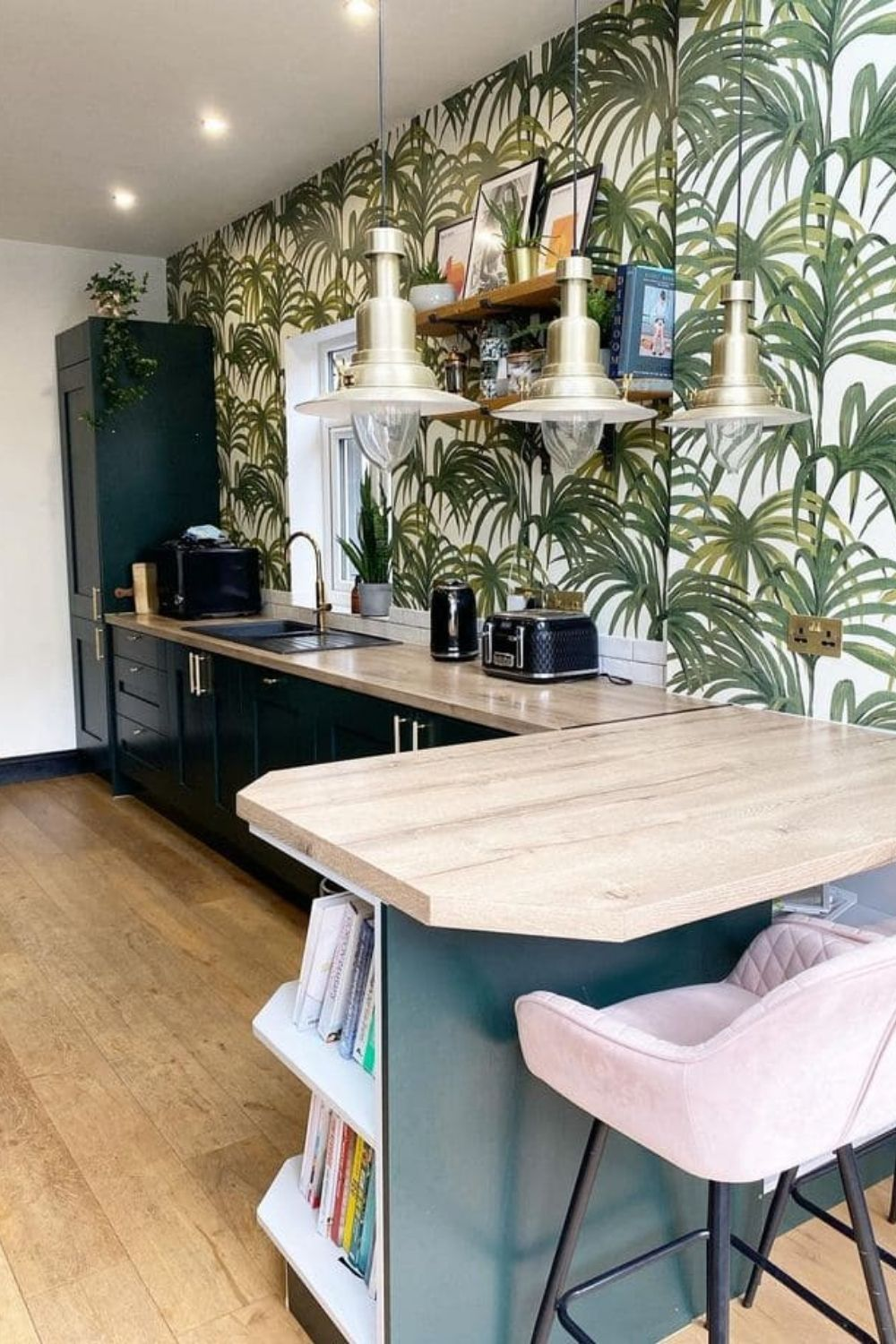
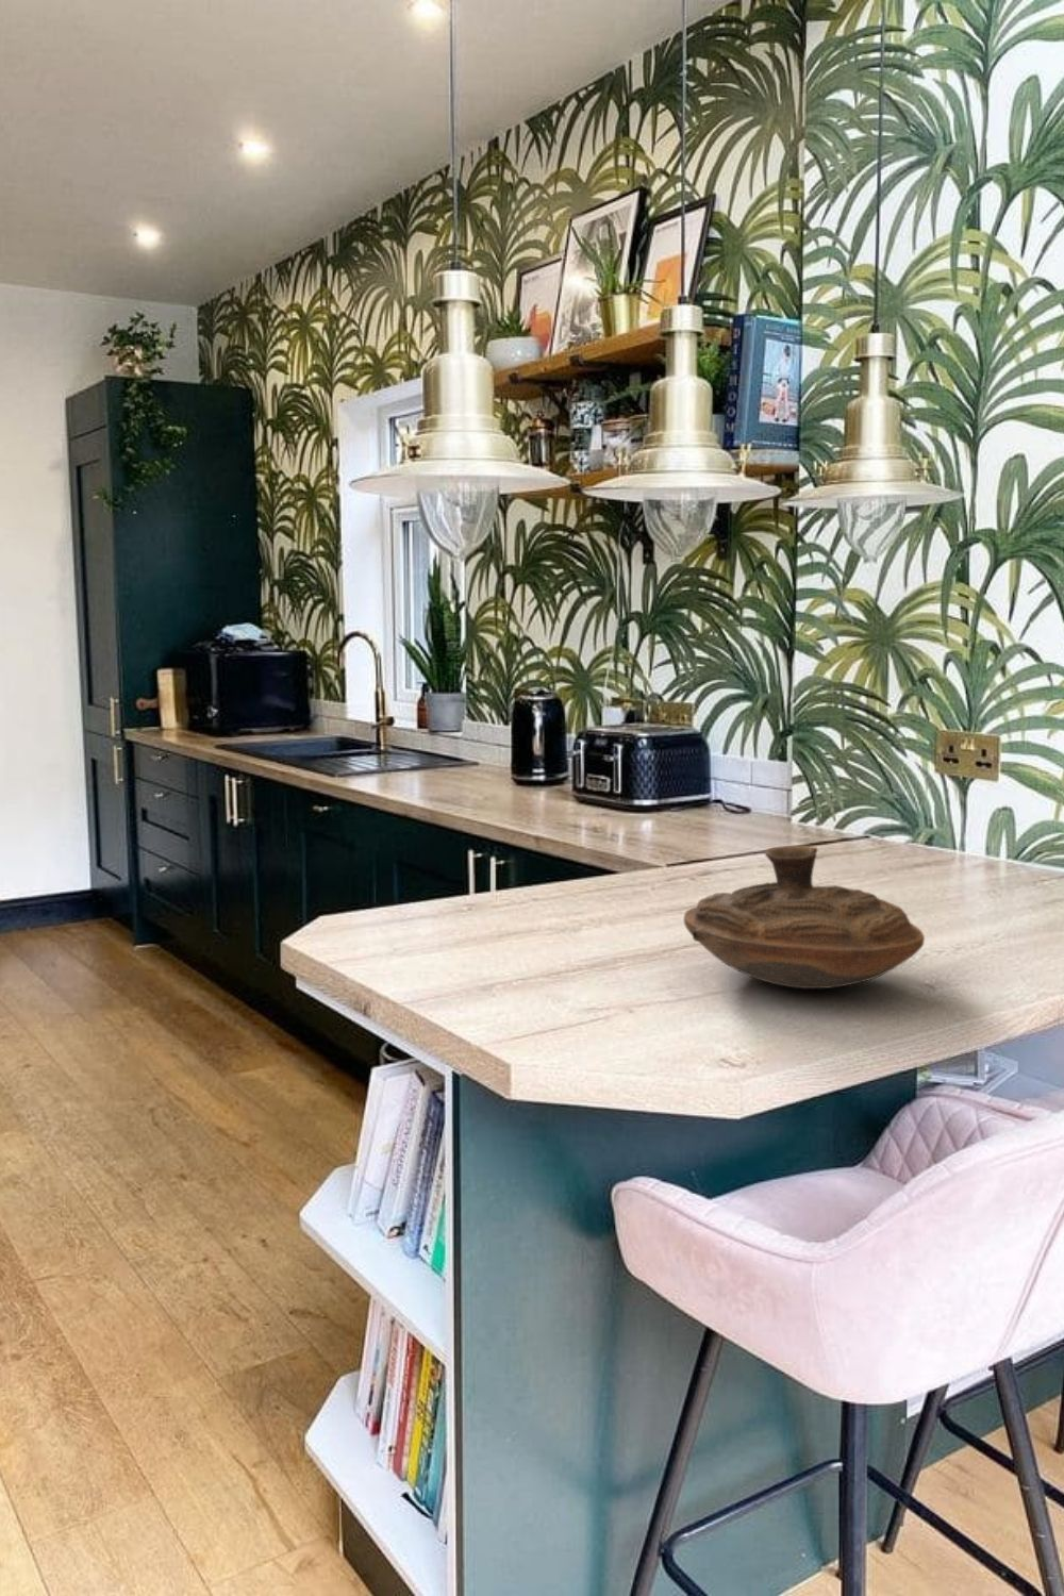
+ decorative bowl [683,844,926,989]
